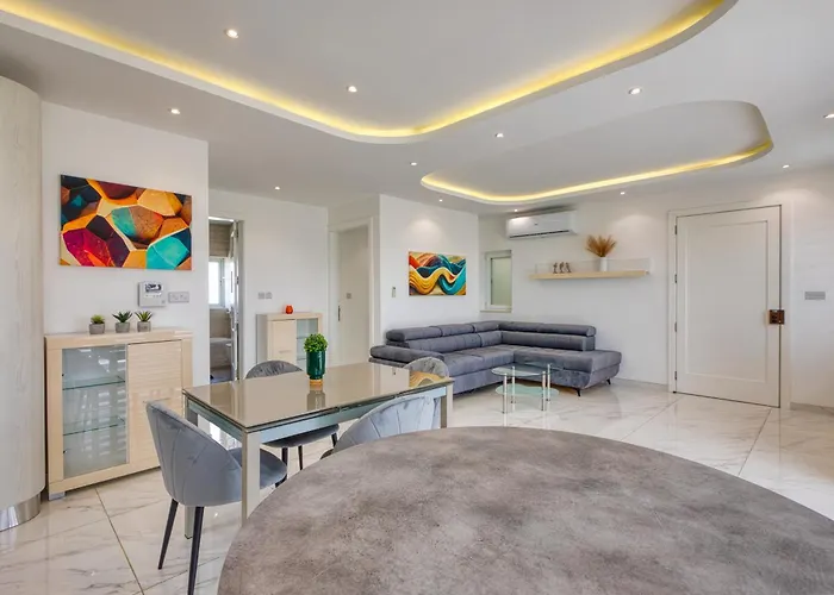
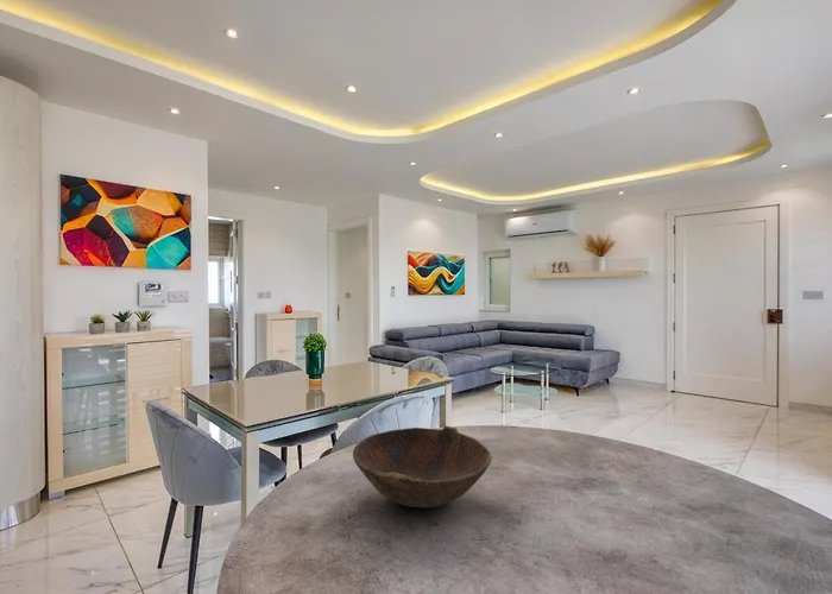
+ bowl [352,425,492,510]
